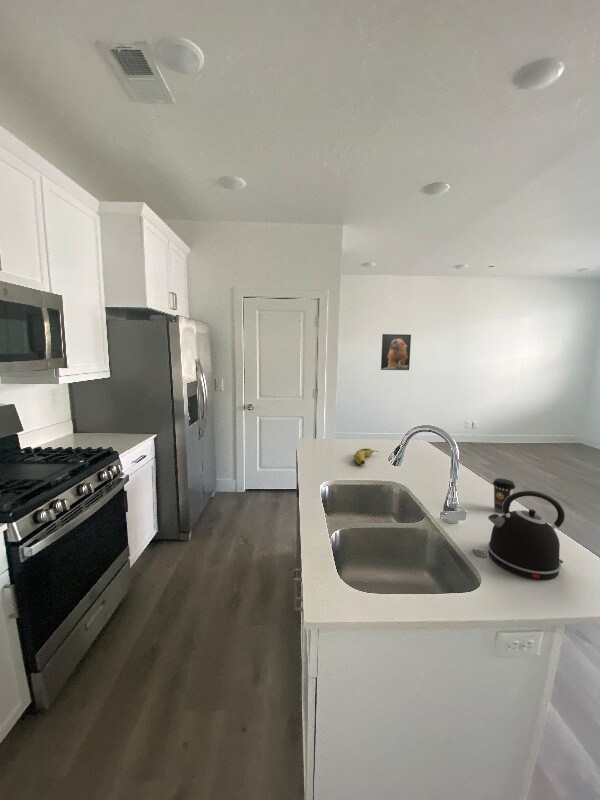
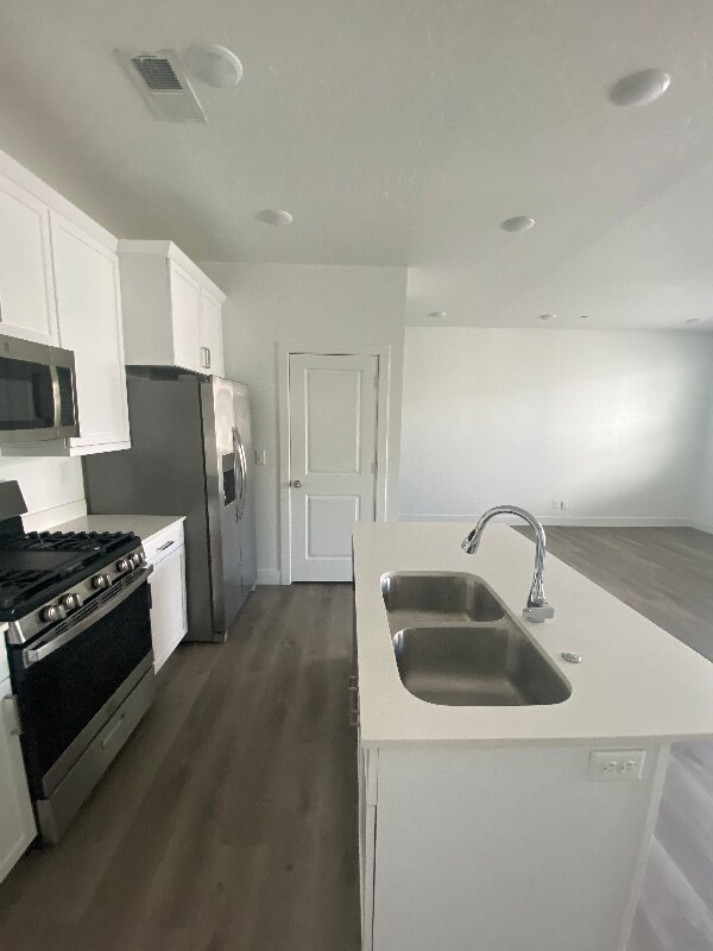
- kettle [487,490,566,581]
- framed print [380,333,412,371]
- coffee cup [492,477,516,514]
- fruit [353,448,379,466]
